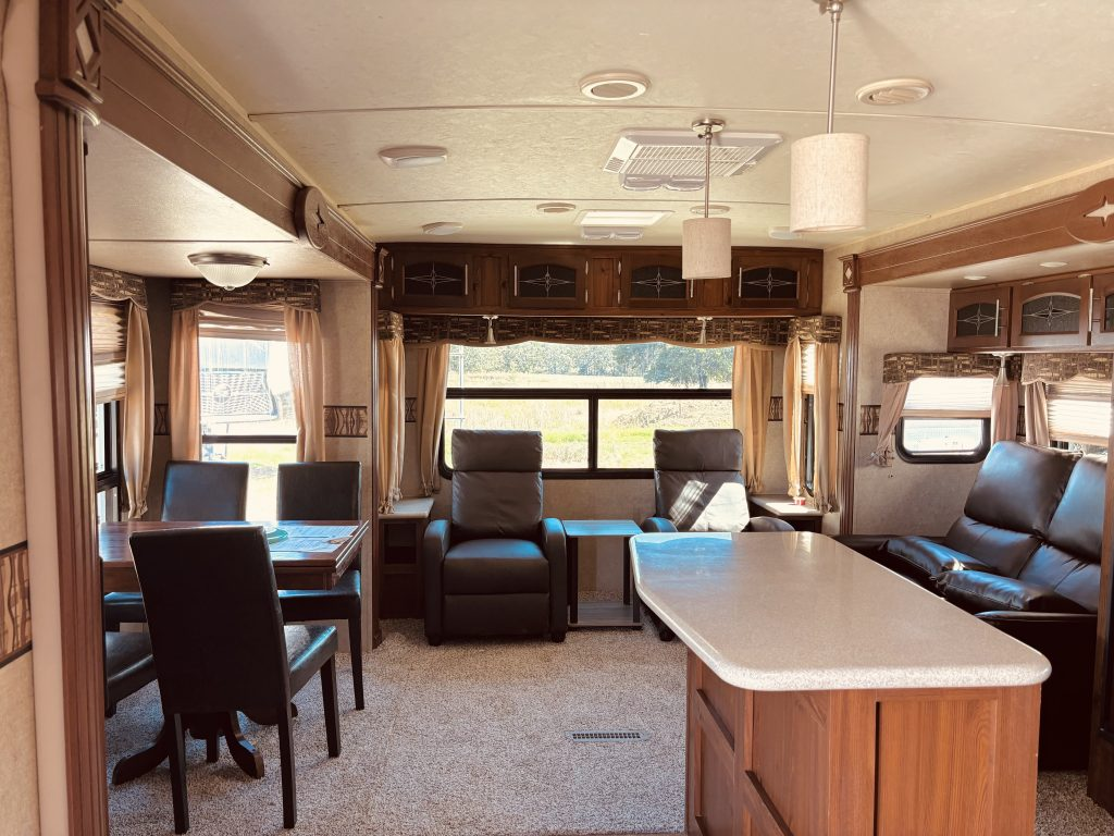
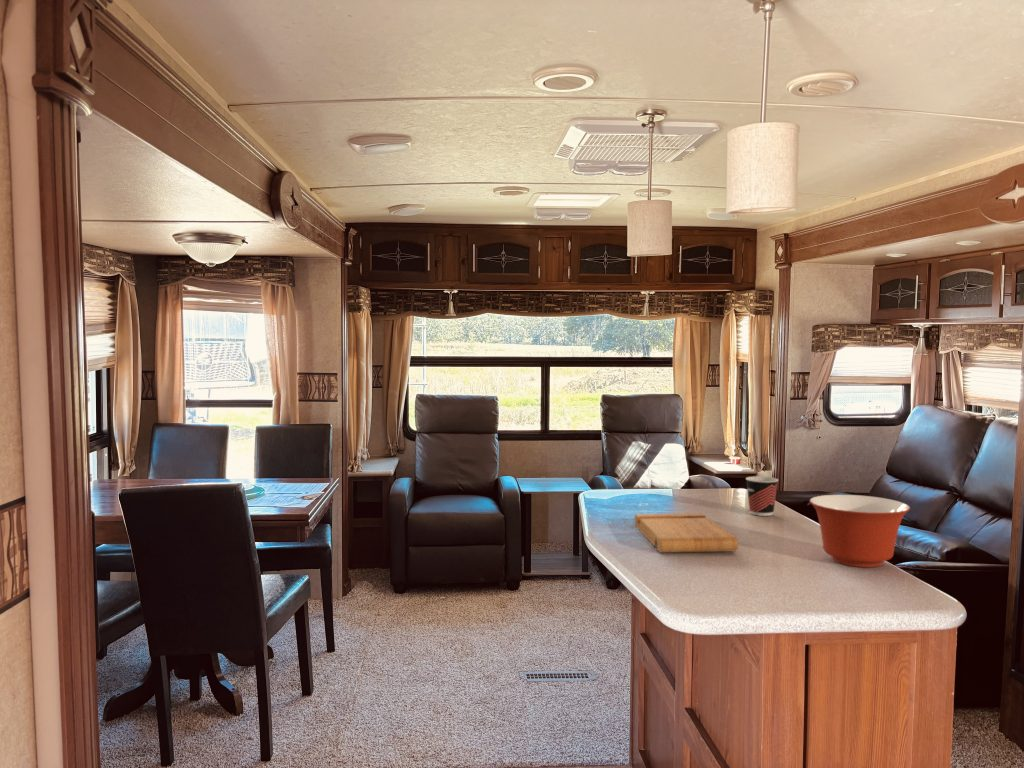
+ cutting board [634,512,739,554]
+ cup [745,475,779,517]
+ mixing bowl [809,494,911,568]
